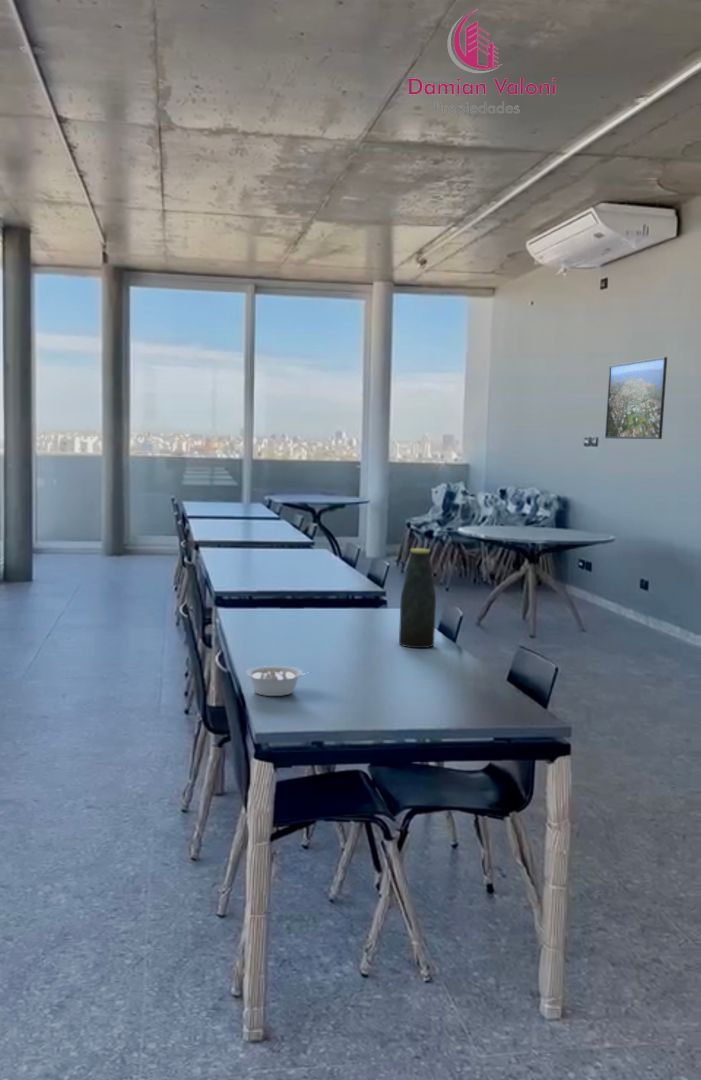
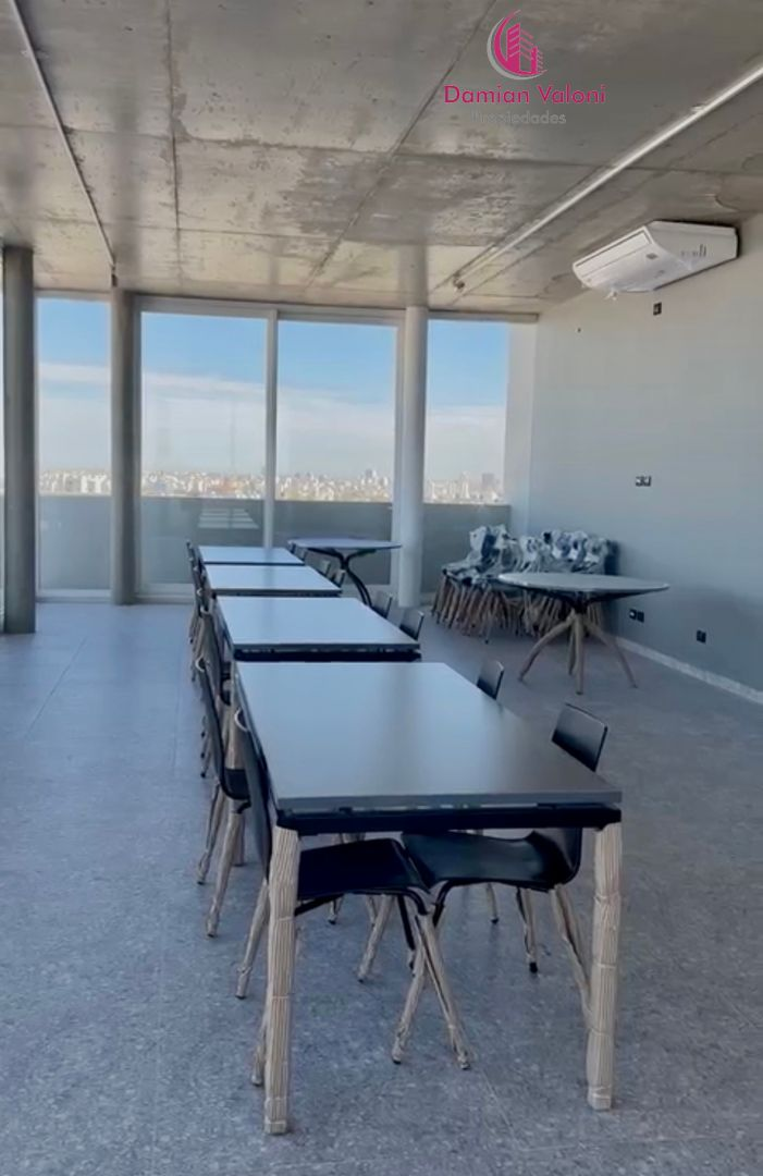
- legume [245,665,311,697]
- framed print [604,356,668,440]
- bottle [398,547,437,649]
